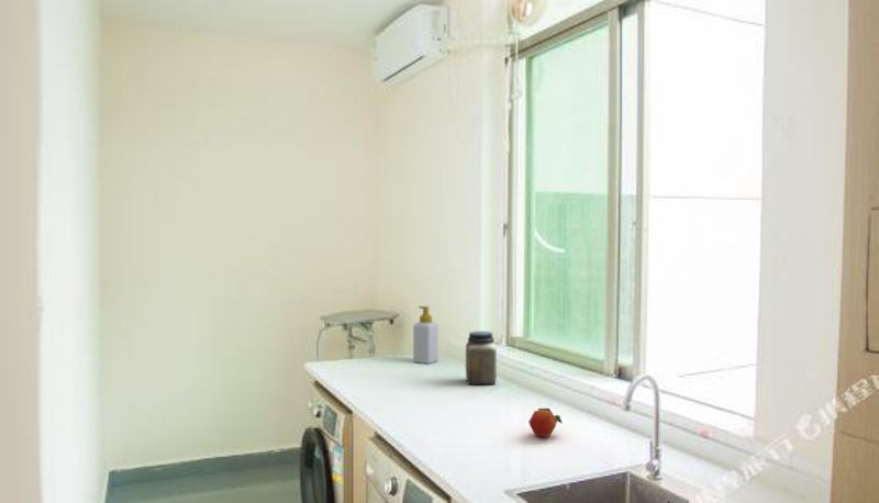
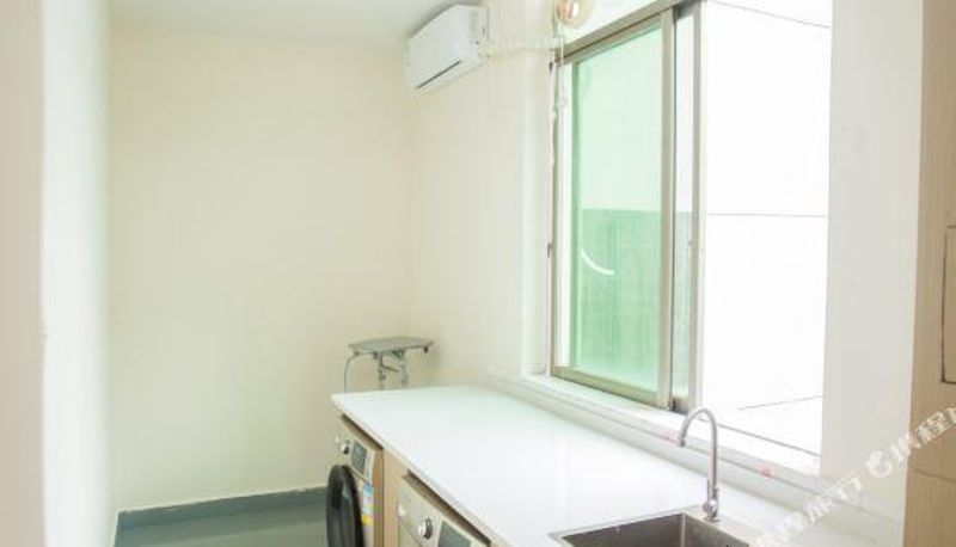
- soap bottle [412,305,439,365]
- fruit [527,407,564,438]
- jar [465,331,498,385]
